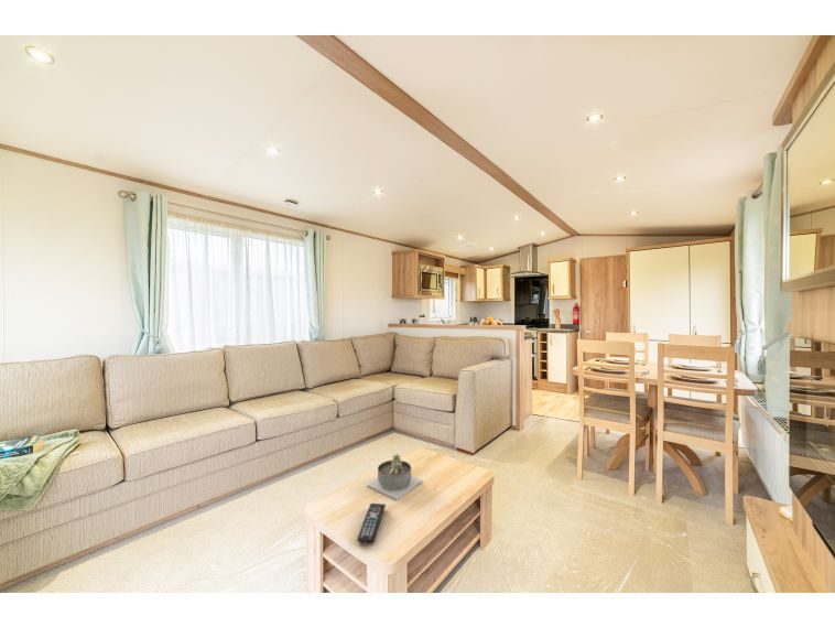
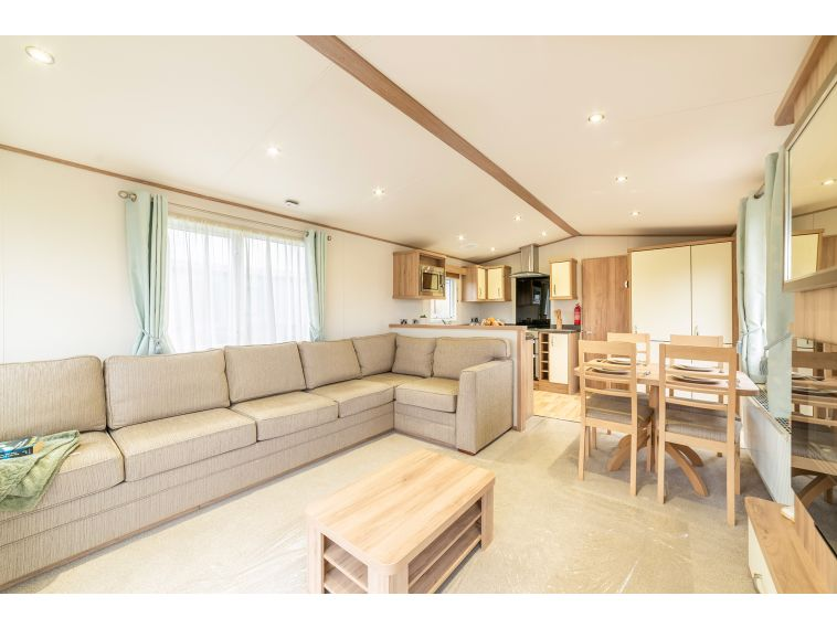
- succulent planter [366,452,424,501]
- remote control [356,502,387,543]
